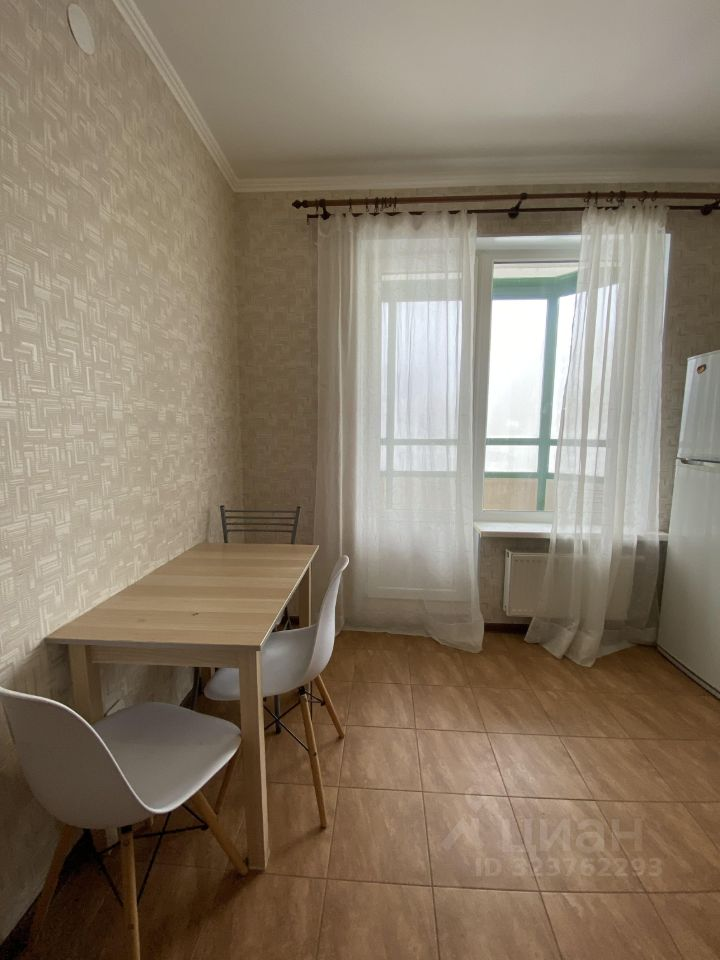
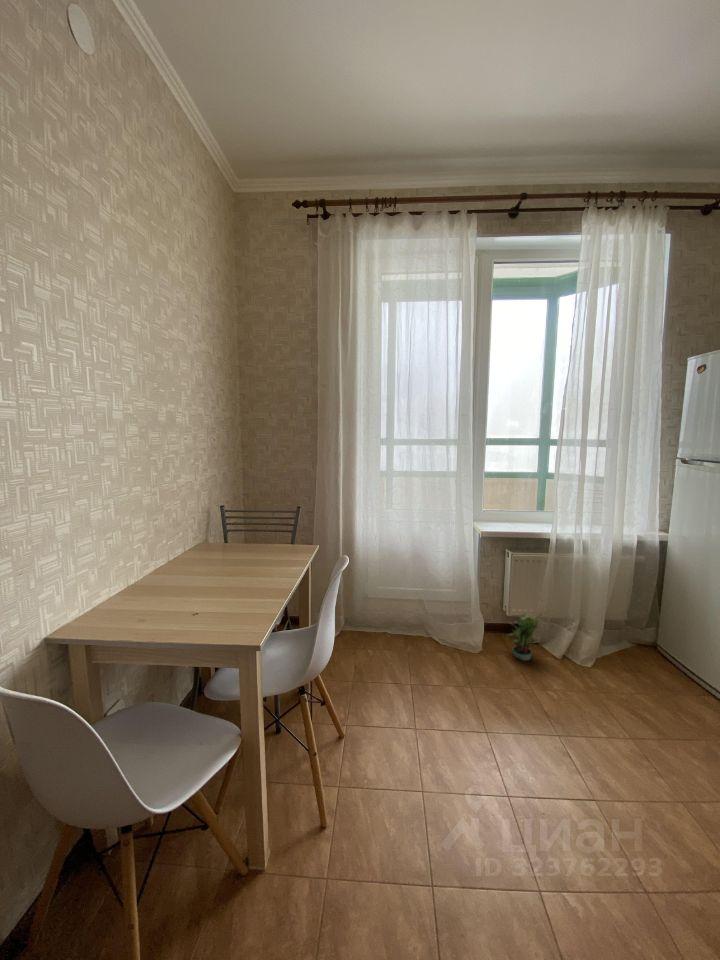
+ potted plant [504,611,543,662]
